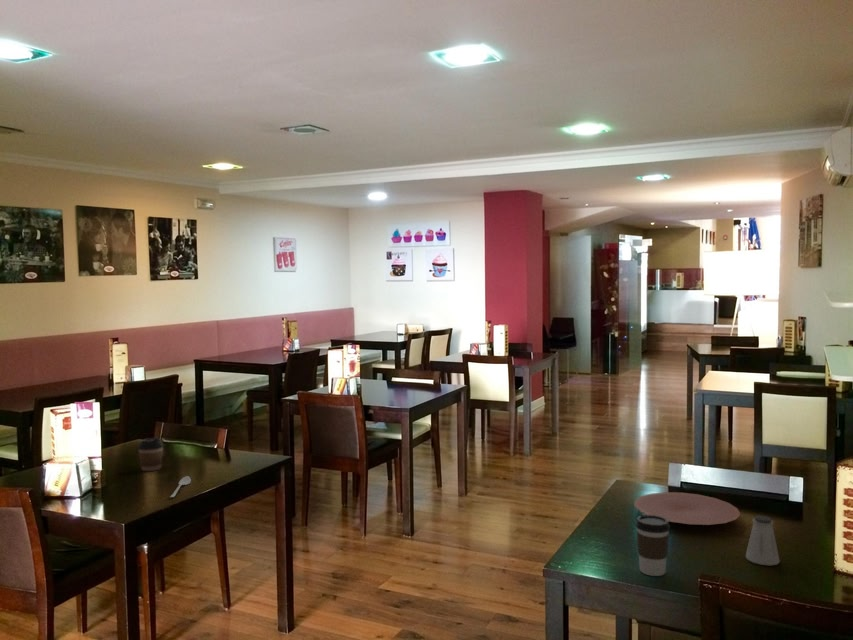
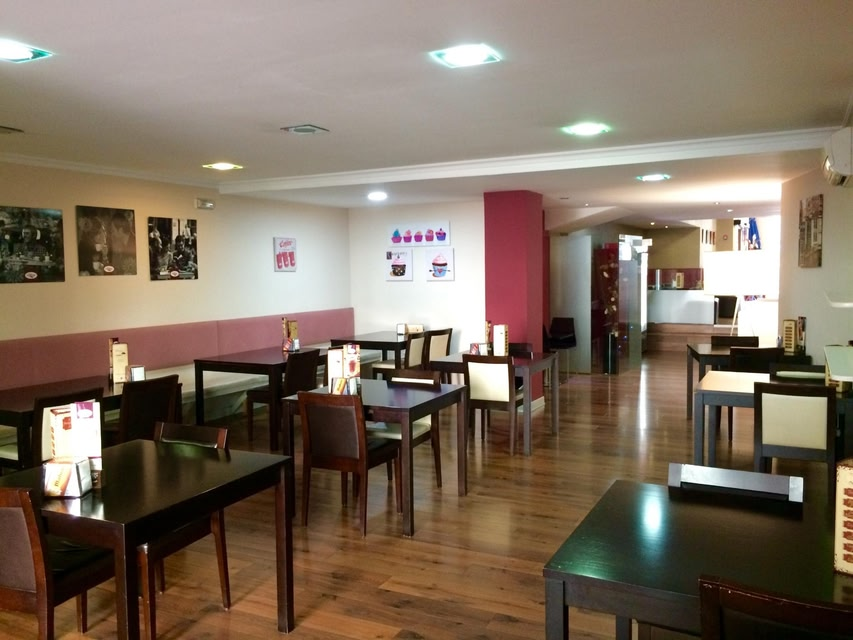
- plate [633,491,741,526]
- coffee cup [634,514,671,577]
- spoon [169,475,192,498]
- coffee cup [137,436,165,472]
- saltshaker [745,515,781,566]
